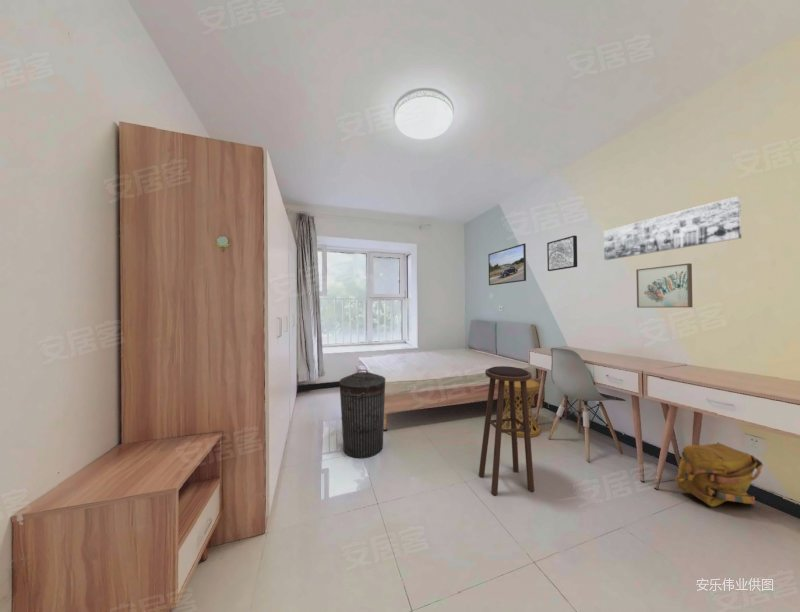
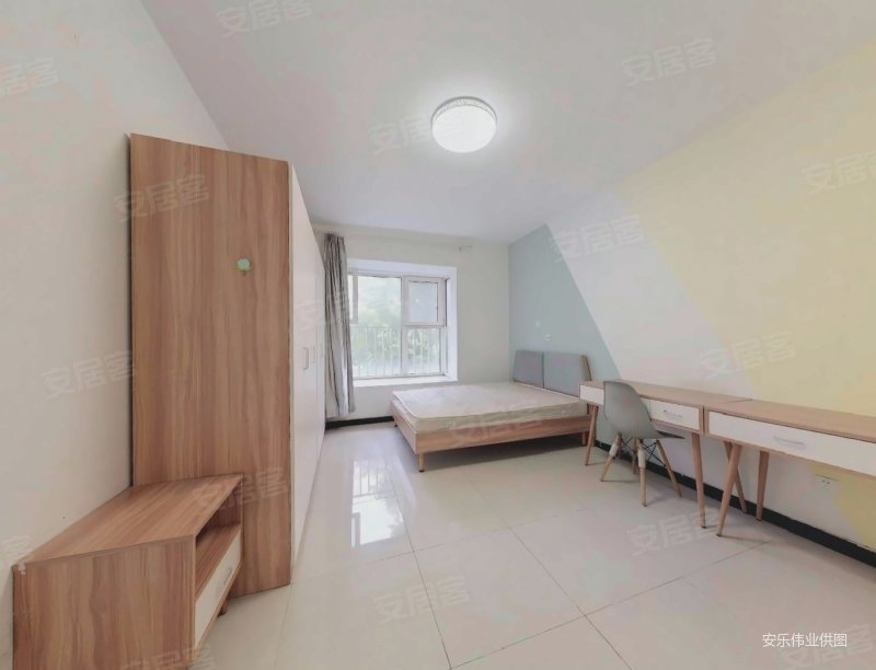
- stool [478,365,535,496]
- side table [496,379,541,438]
- wall art [603,195,742,261]
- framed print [487,242,527,286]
- wall art [546,234,578,272]
- trash can [338,369,386,459]
- wall art [635,262,694,309]
- backpack [674,441,764,507]
